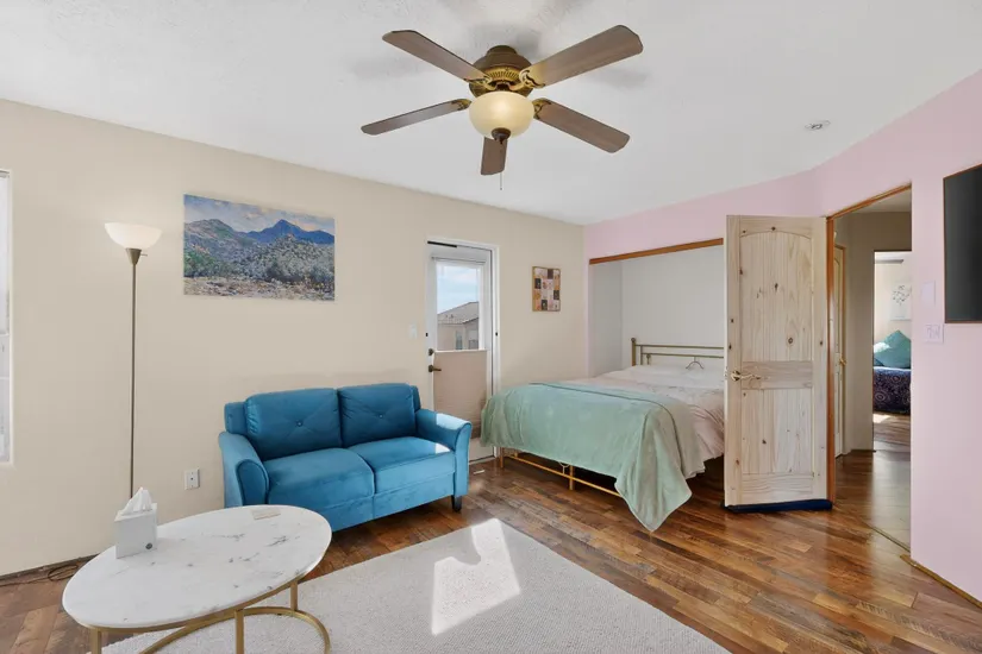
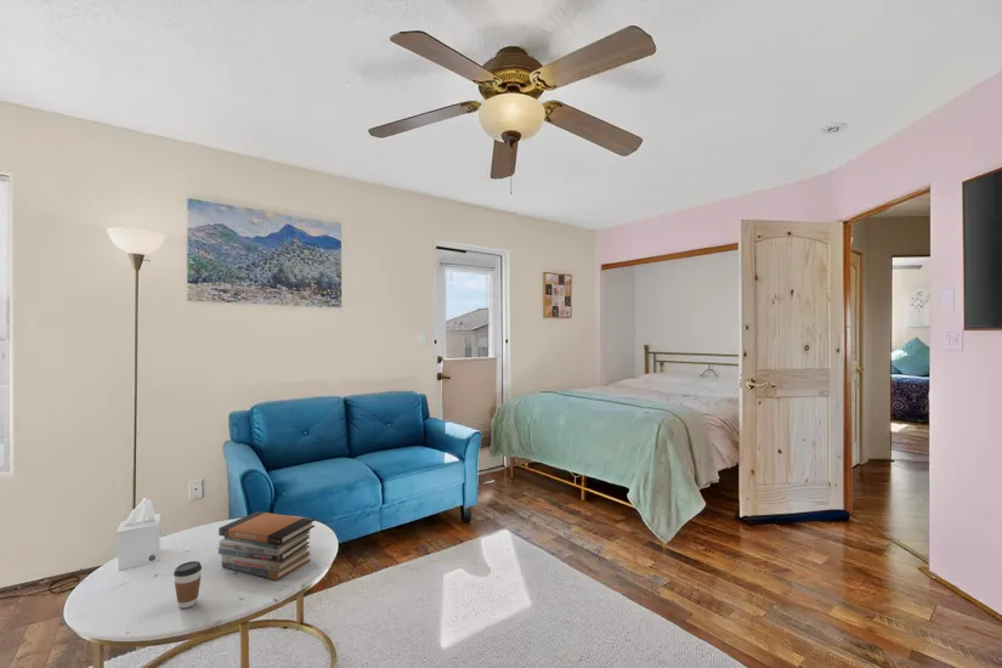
+ coffee cup [172,560,203,610]
+ book stack [217,510,316,581]
